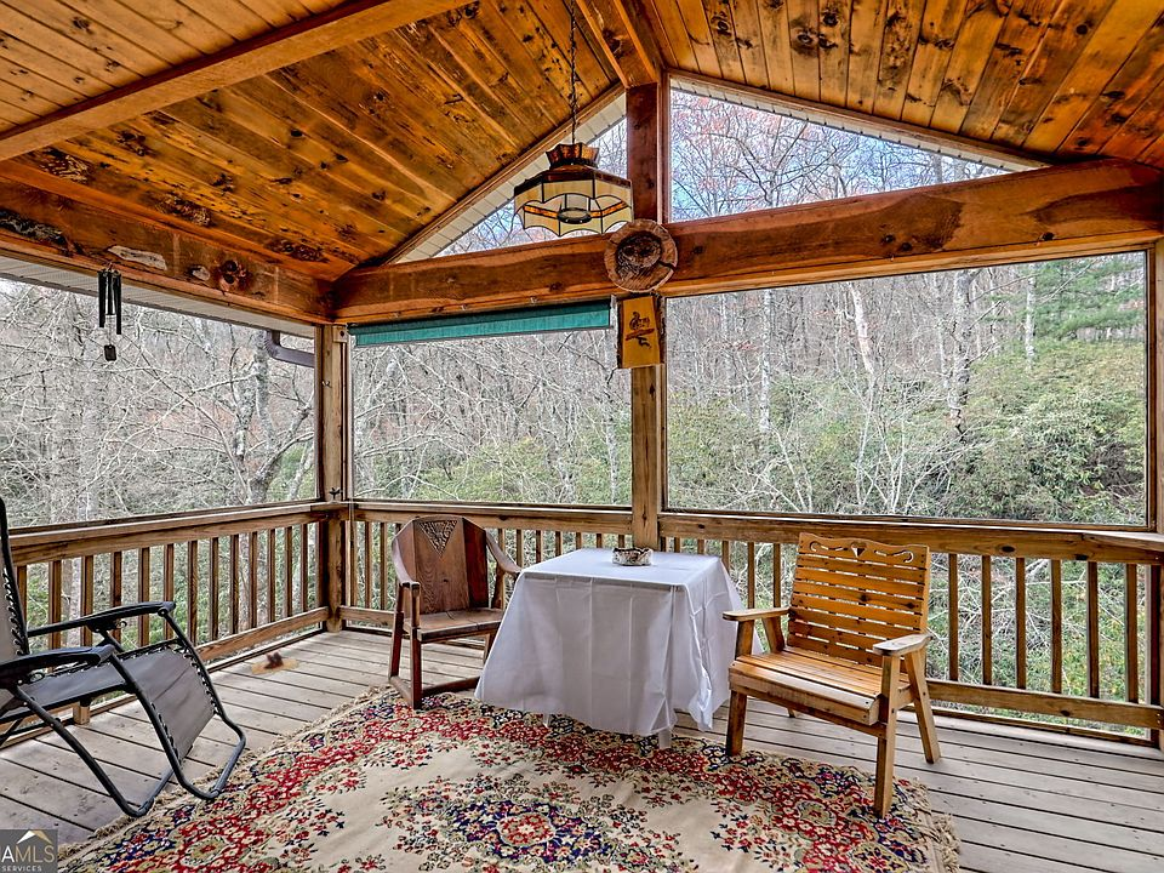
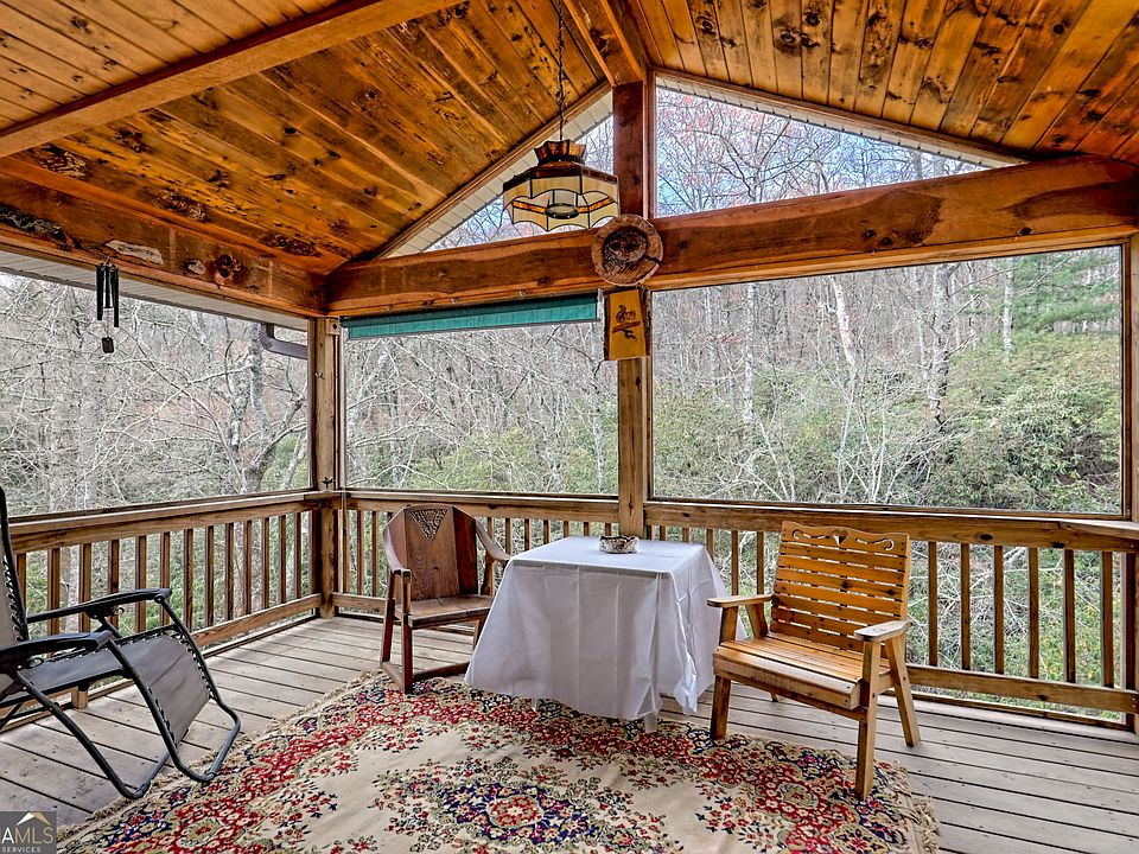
- slippers [249,650,301,677]
